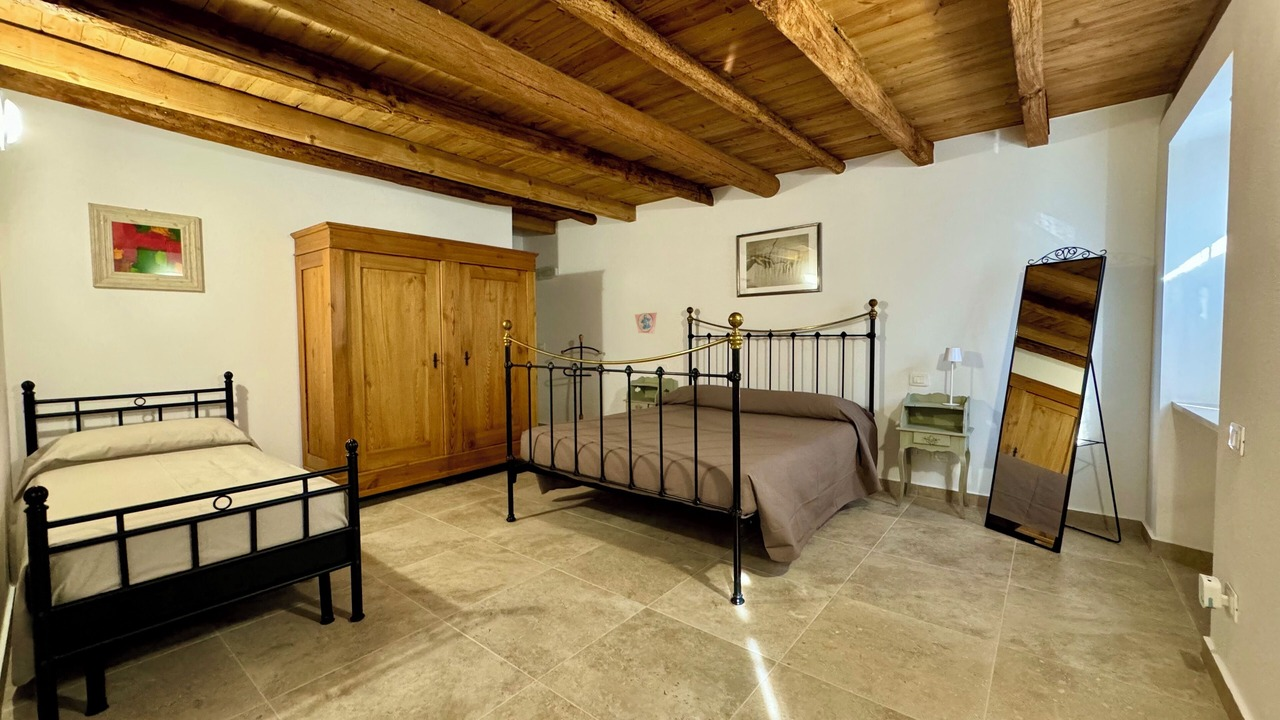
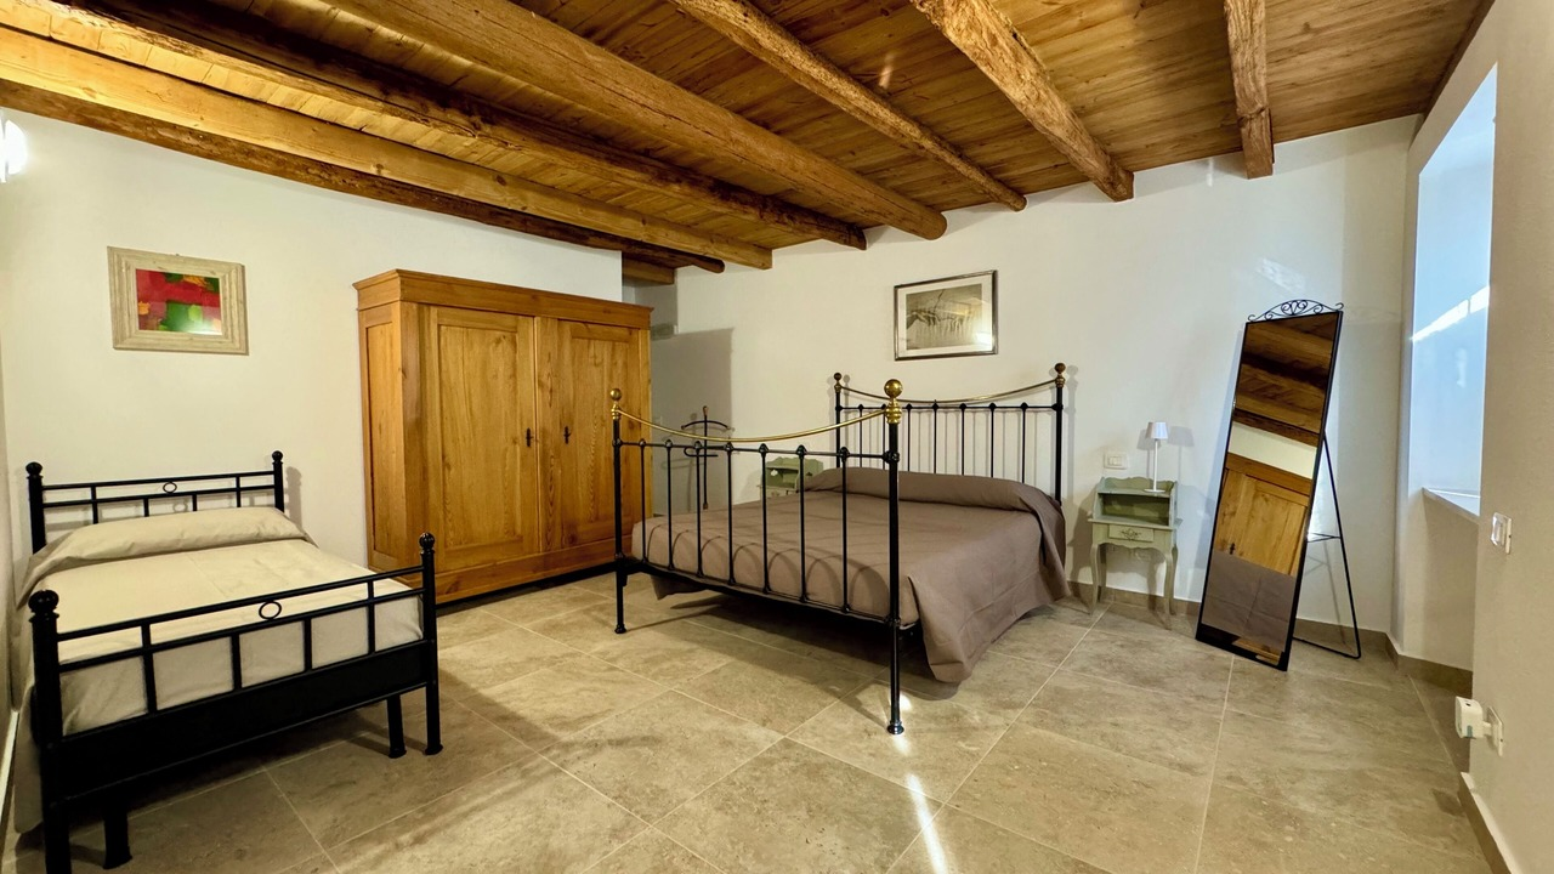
- animal cookie [634,312,658,335]
